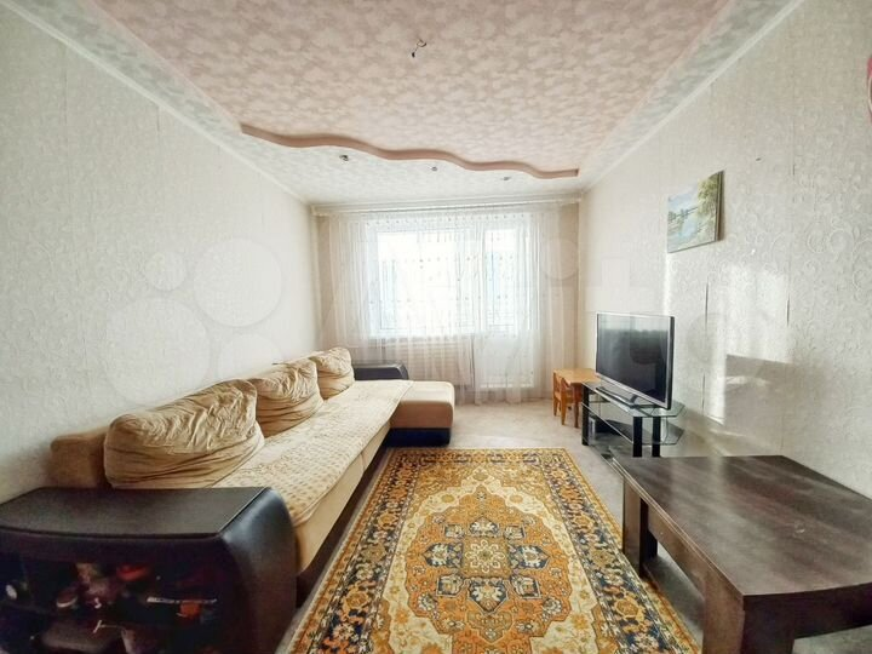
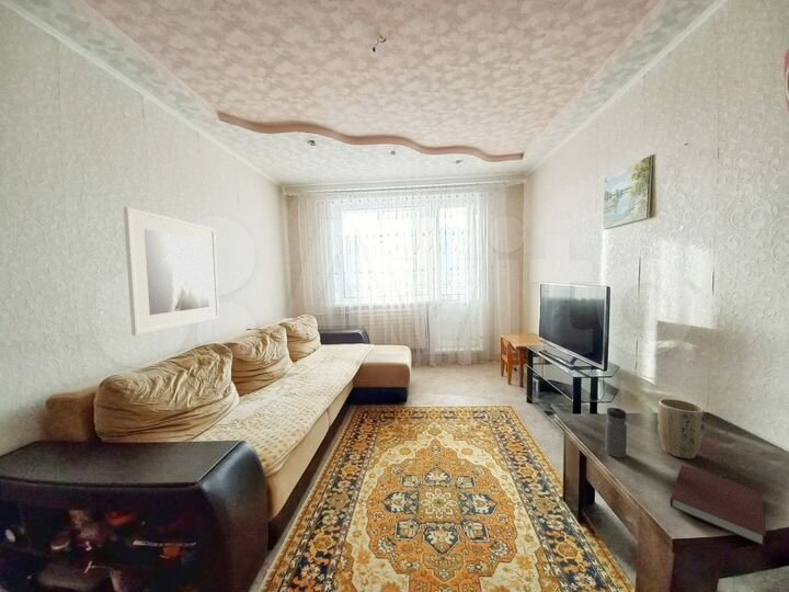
+ notebook [668,464,767,547]
+ plant pot [656,398,706,460]
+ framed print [123,206,220,337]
+ water bottle [604,405,628,459]
